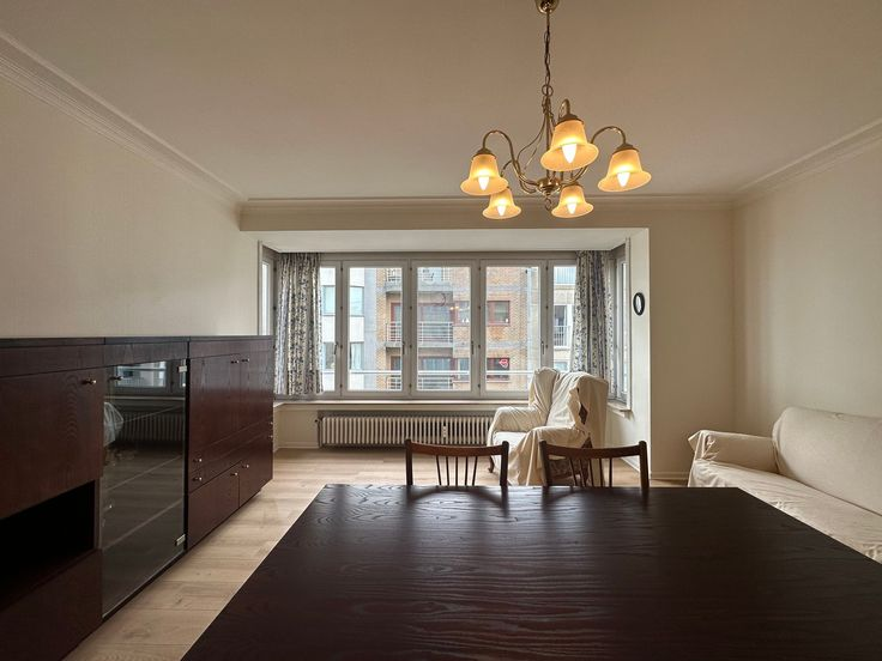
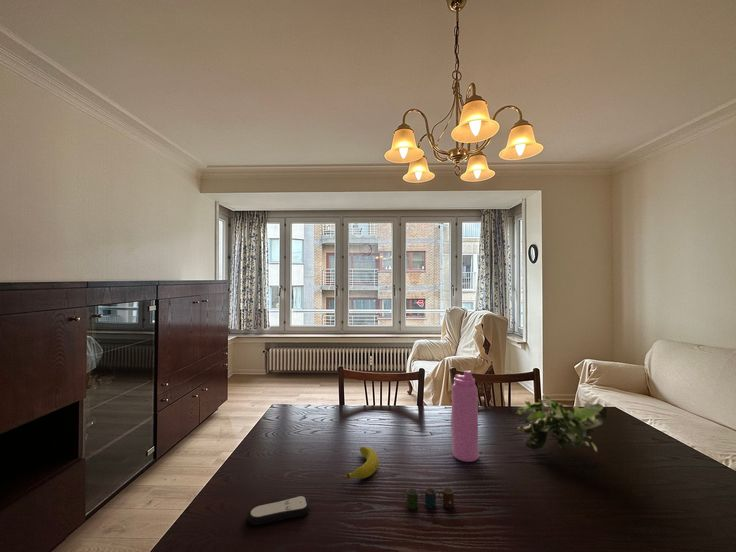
+ remote control [247,494,311,526]
+ water bottle [451,369,480,463]
+ fruit [341,446,379,480]
+ plant [515,395,608,453]
+ cup [402,486,455,510]
